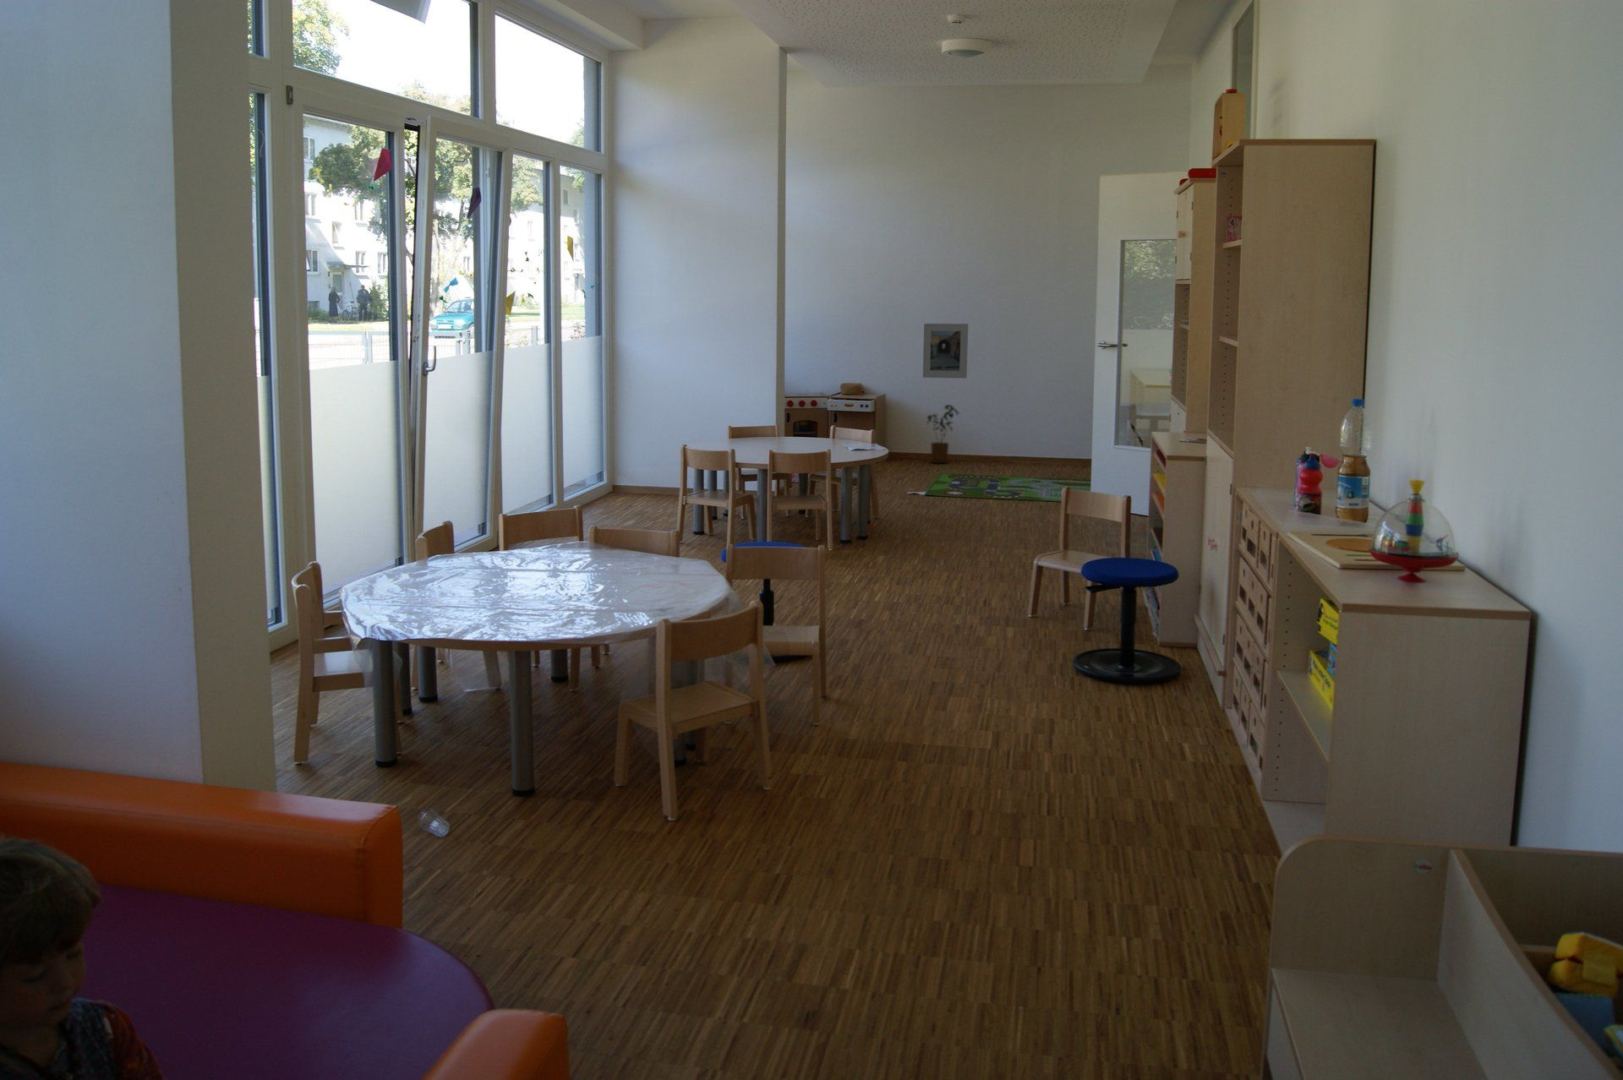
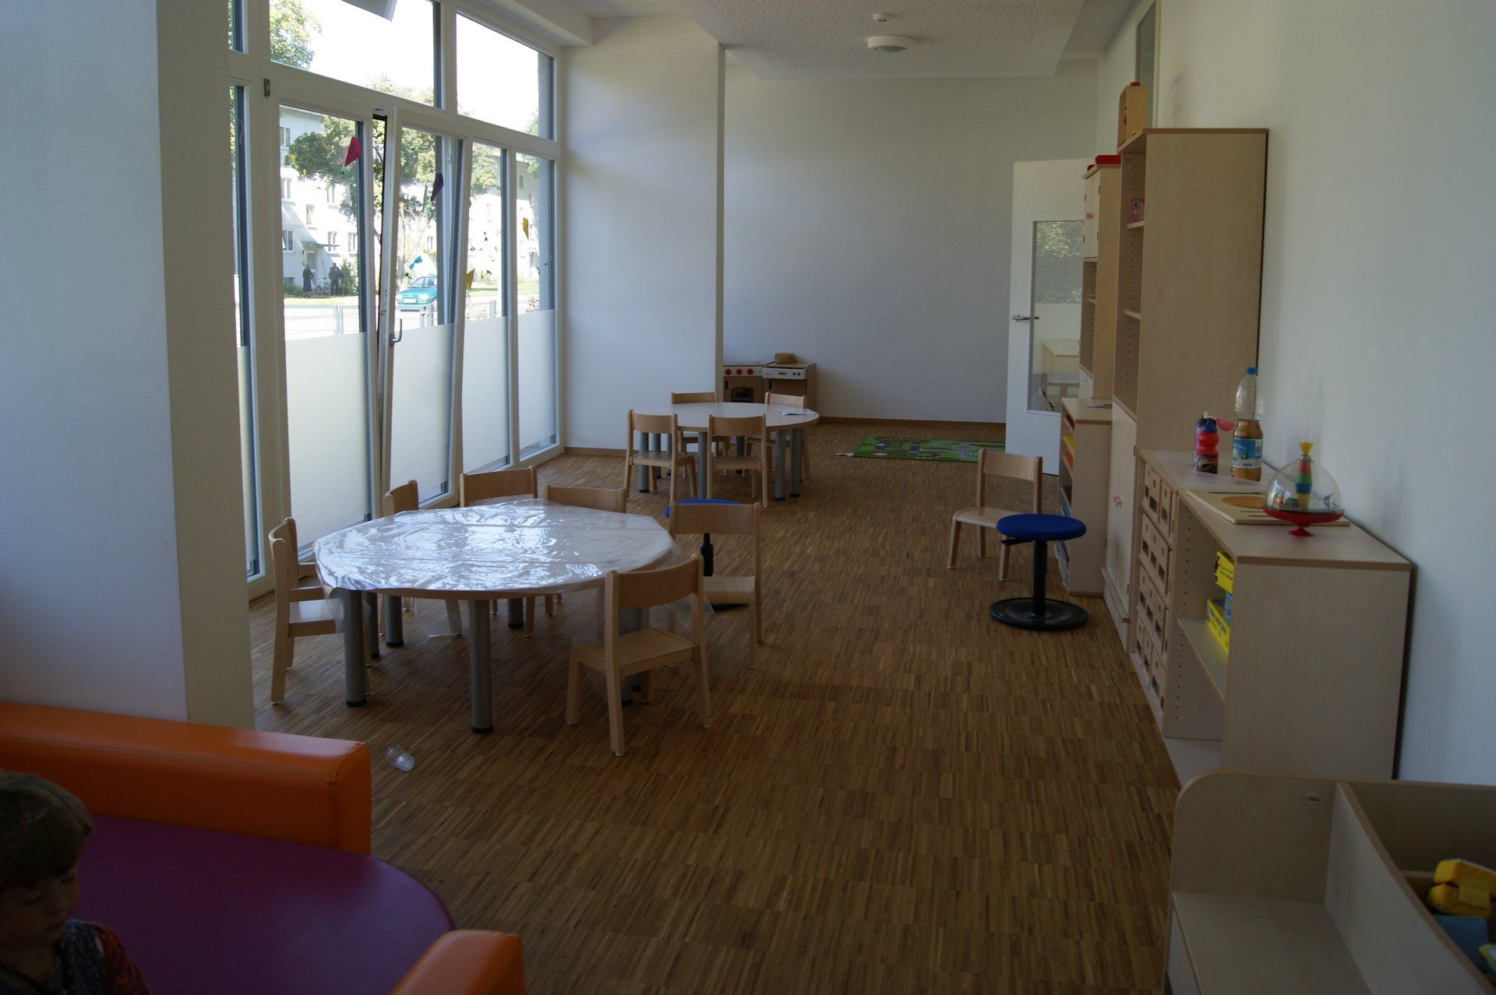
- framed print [922,323,968,378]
- house plant [926,404,962,464]
